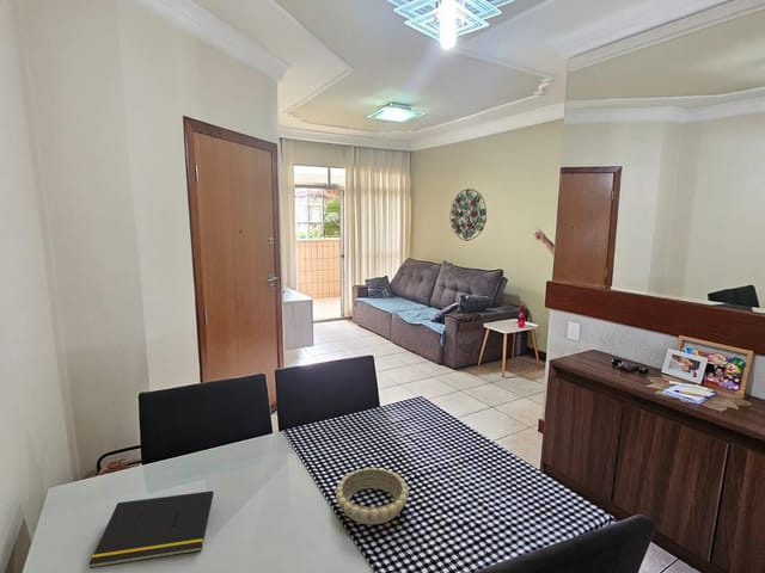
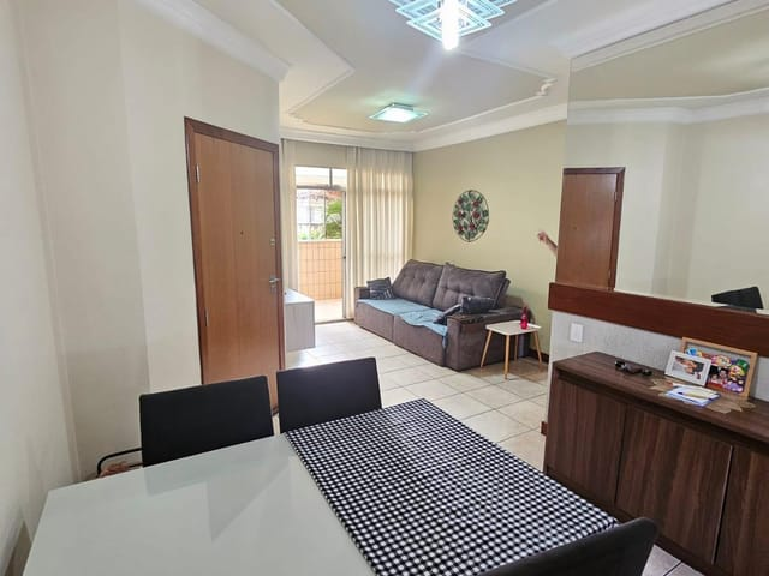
- decorative bowl [335,467,410,525]
- notepad [87,489,214,569]
